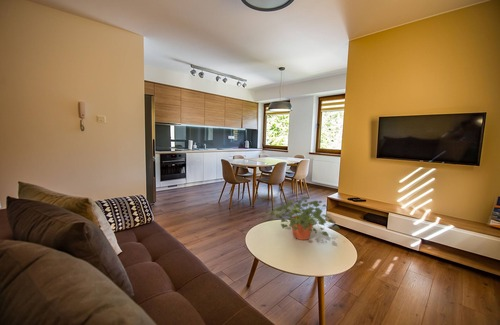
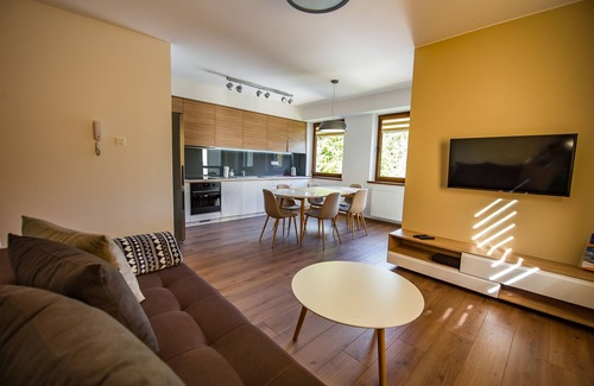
- potted plant [269,196,341,241]
